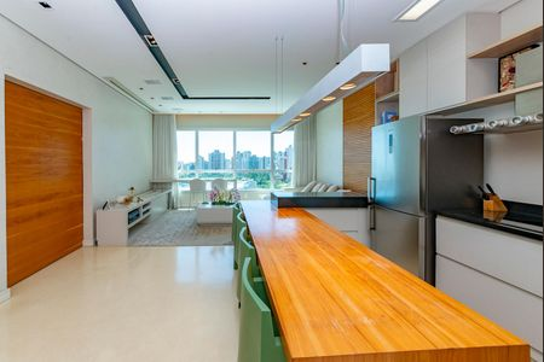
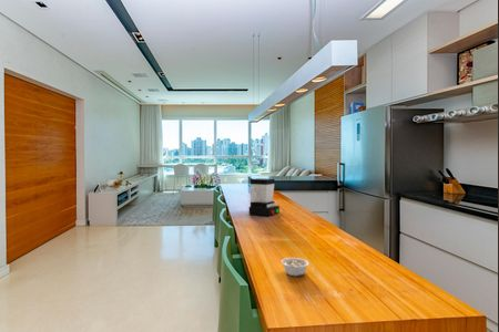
+ coffee maker [248,177,281,217]
+ legume [281,257,310,277]
